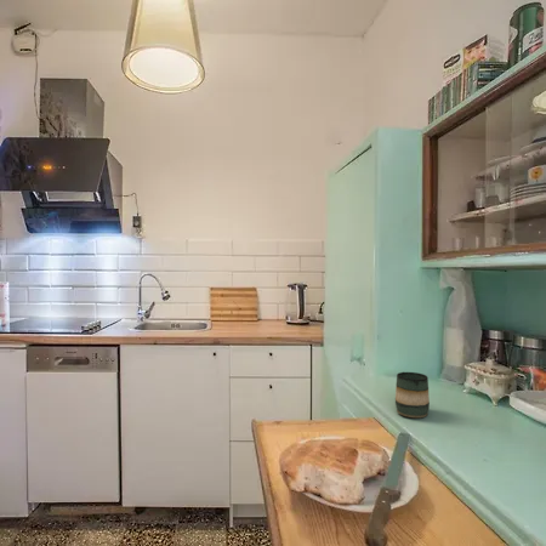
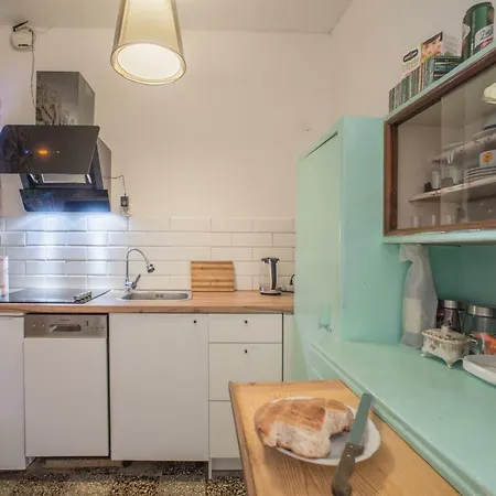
- mug [394,371,431,419]
